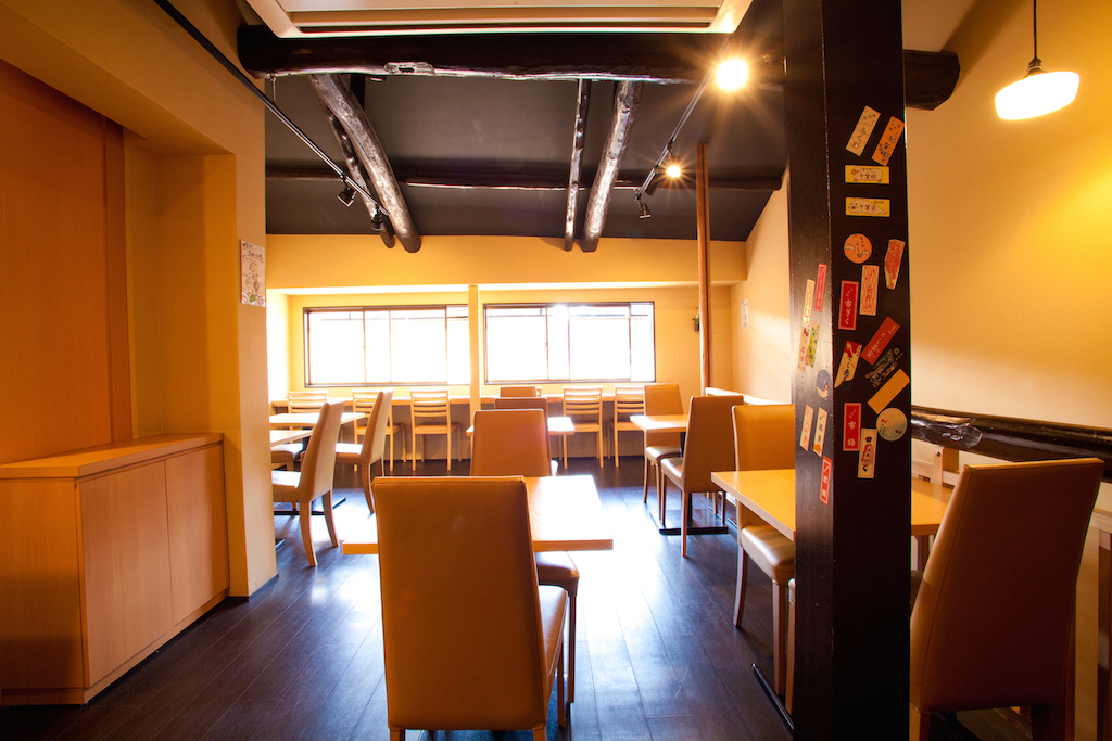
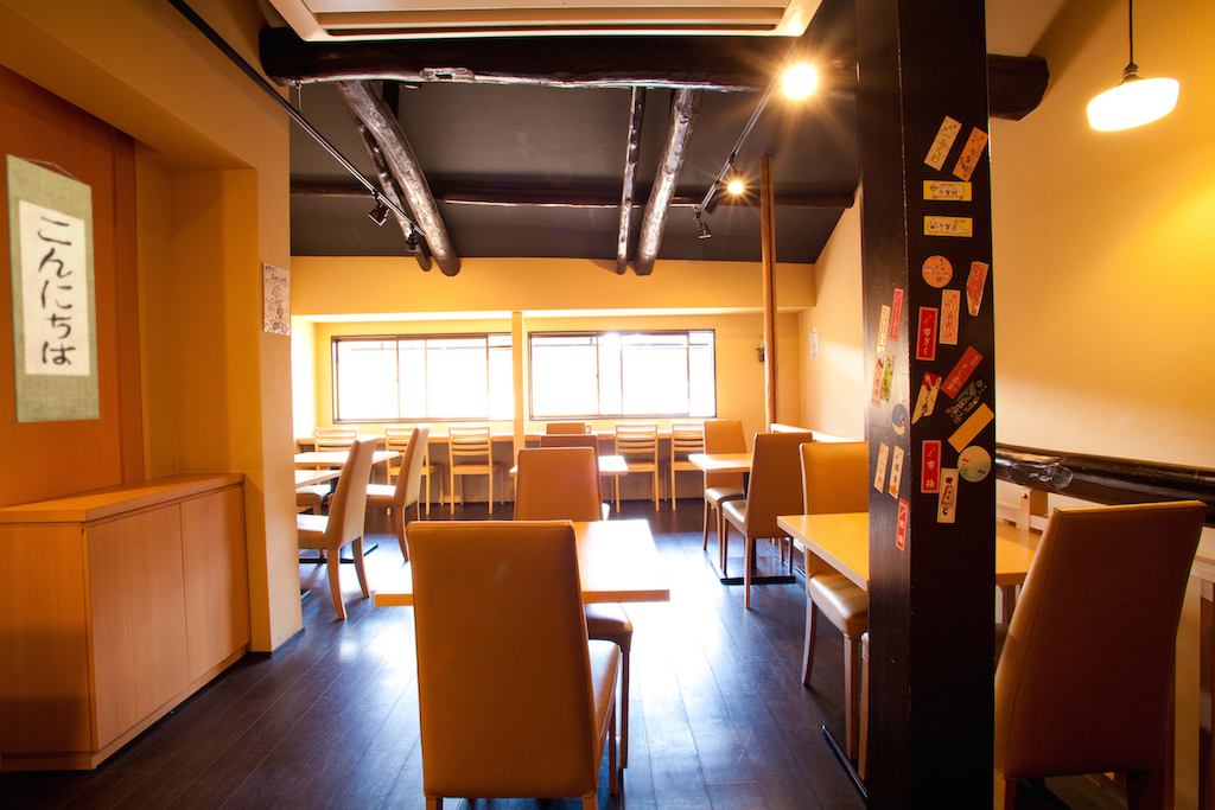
+ wall scroll [4,153,103,425]
